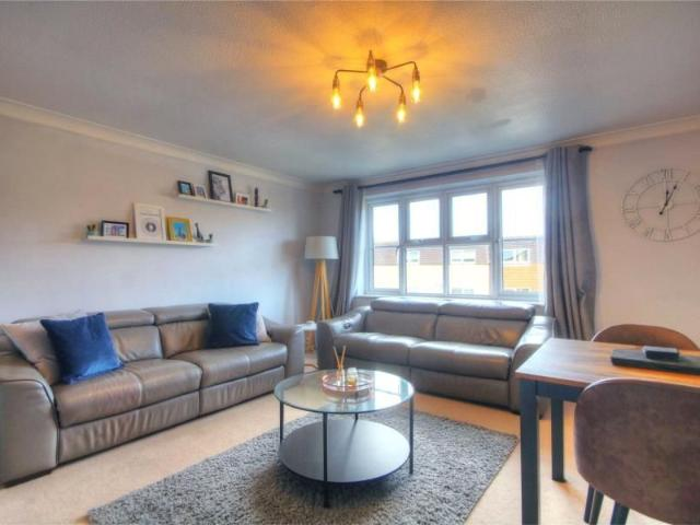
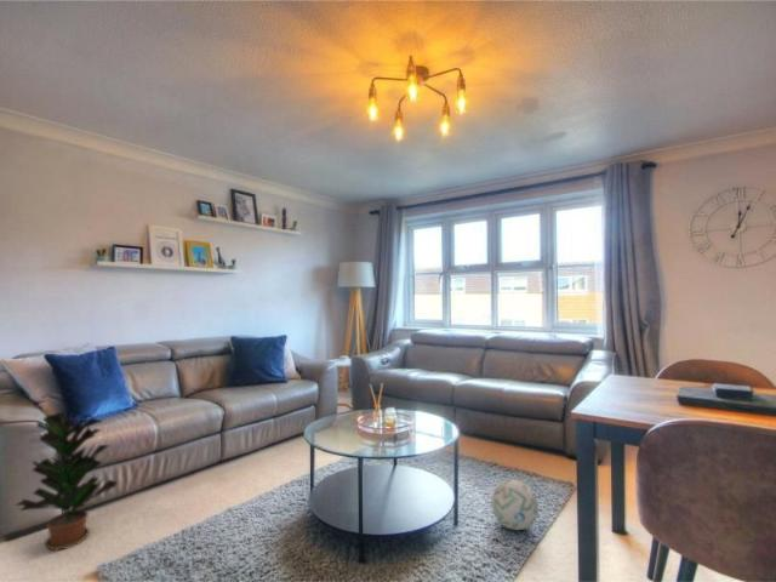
+ potted plant [13,410,119,552]
+ ball [490,478,540,531]
